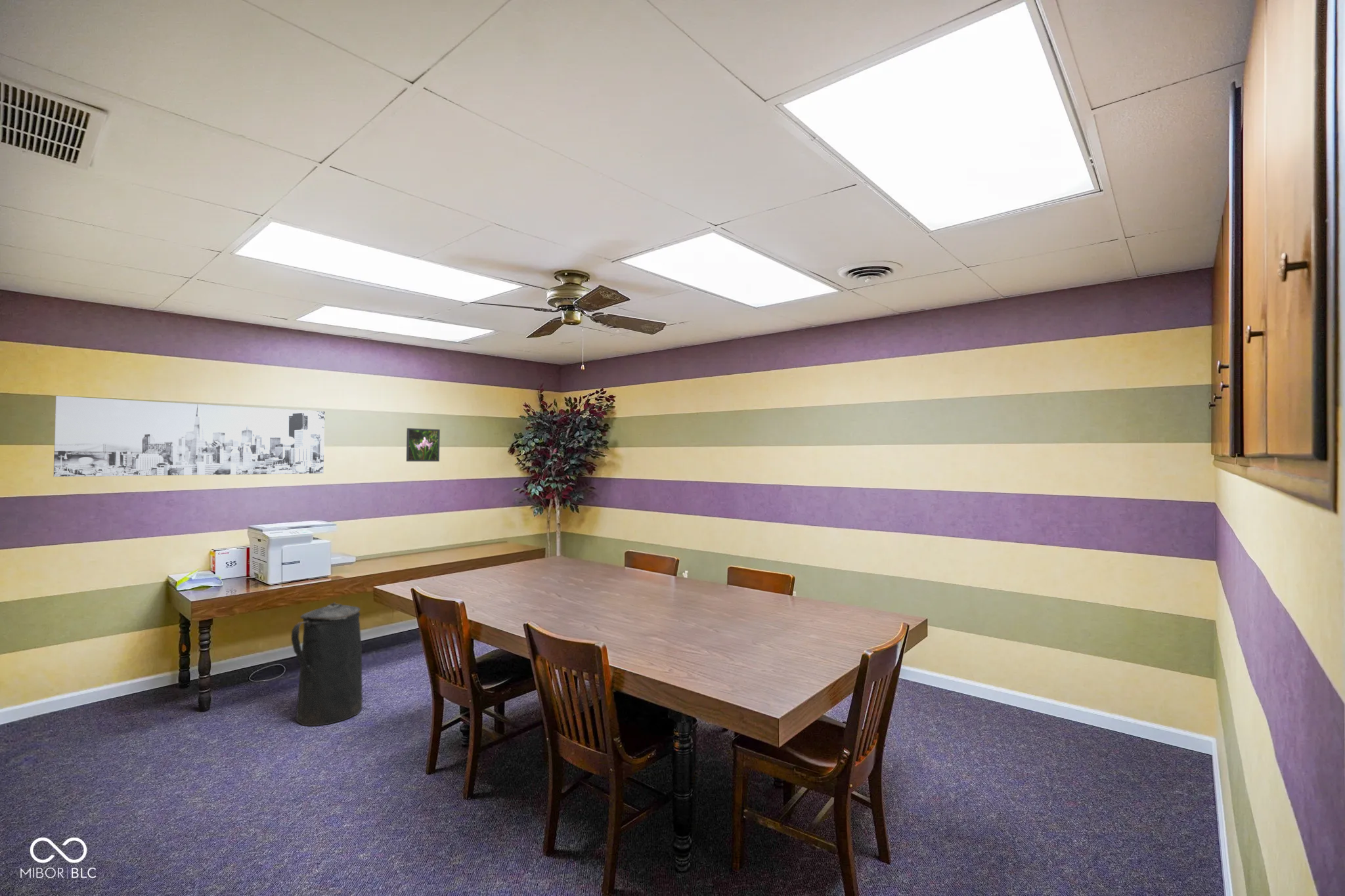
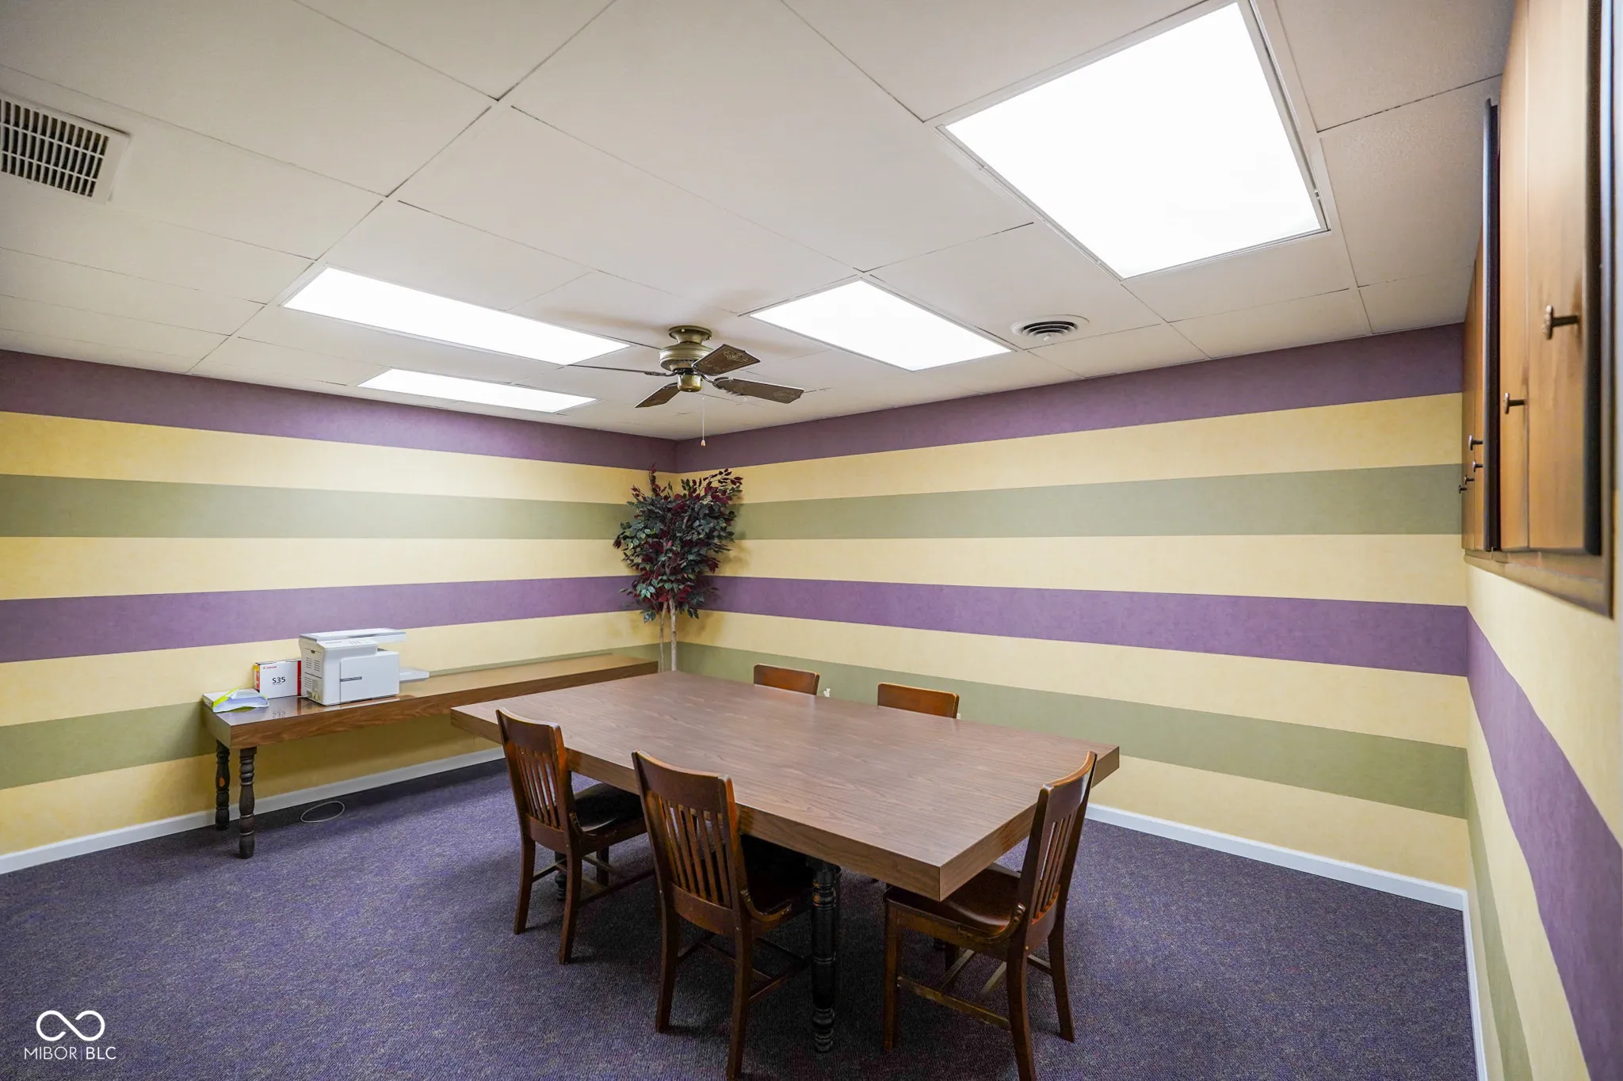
- wall art [53,395,325,477]
- trash can [290,601,363,727]
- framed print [406,427,441,462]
